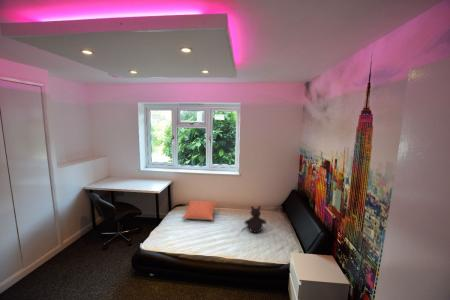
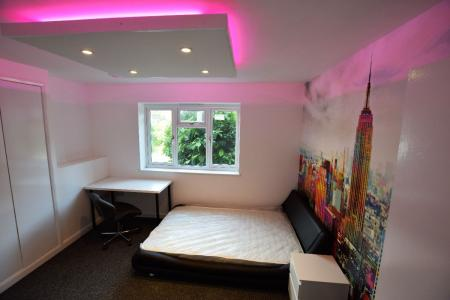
- teddy bear [243,205,267,234]
- pillow [181,199,218,221]
